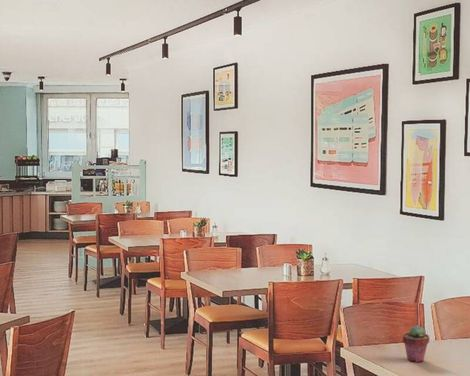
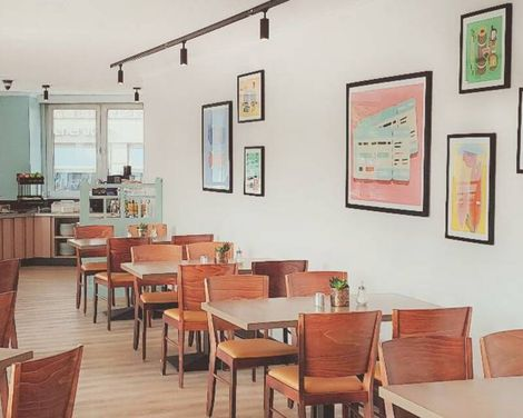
- potted succulent [401,325,430,363]
